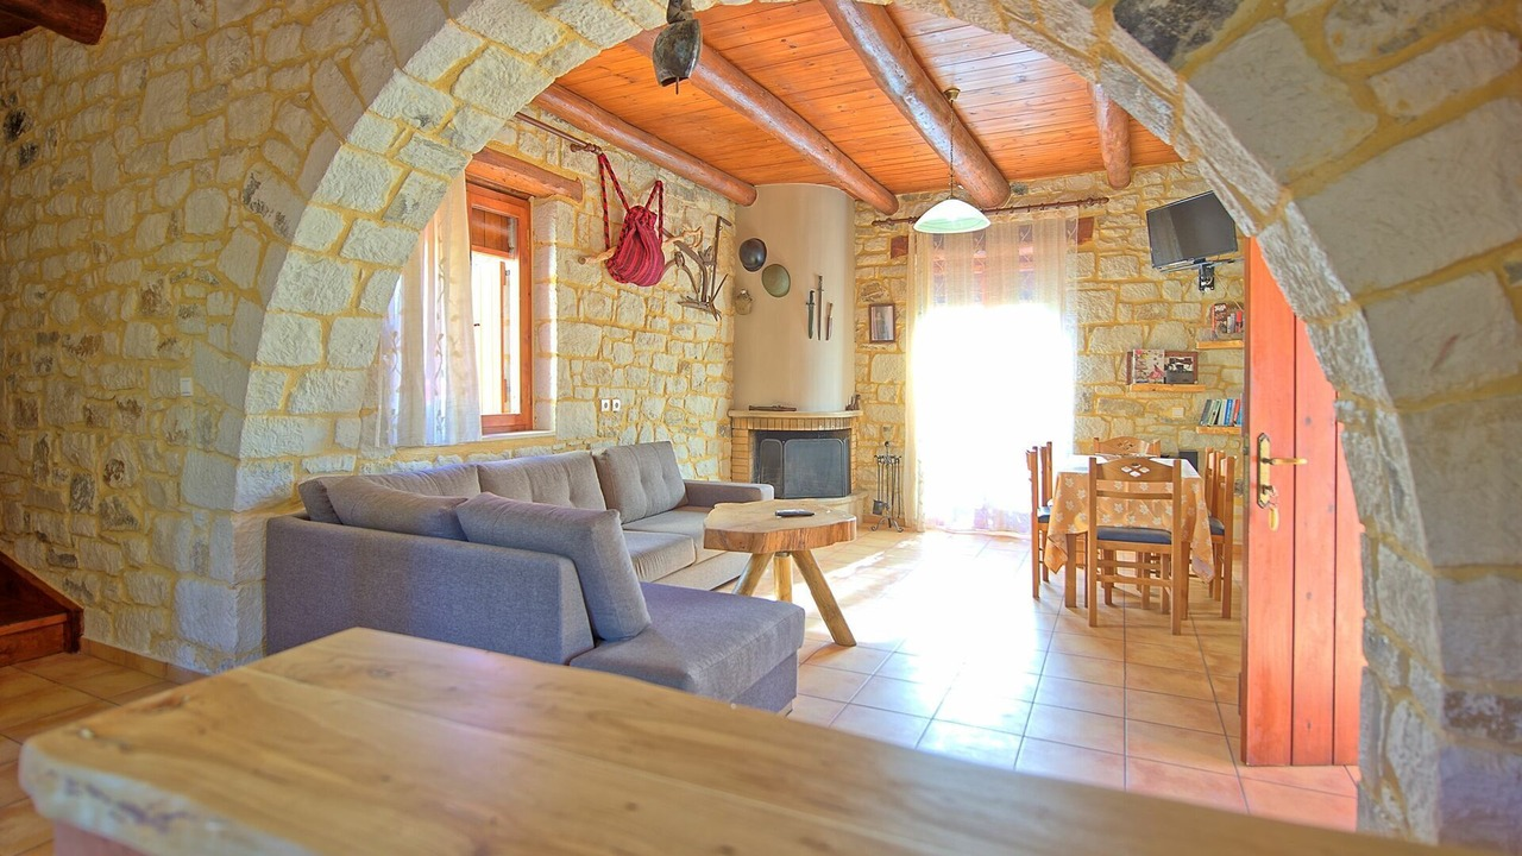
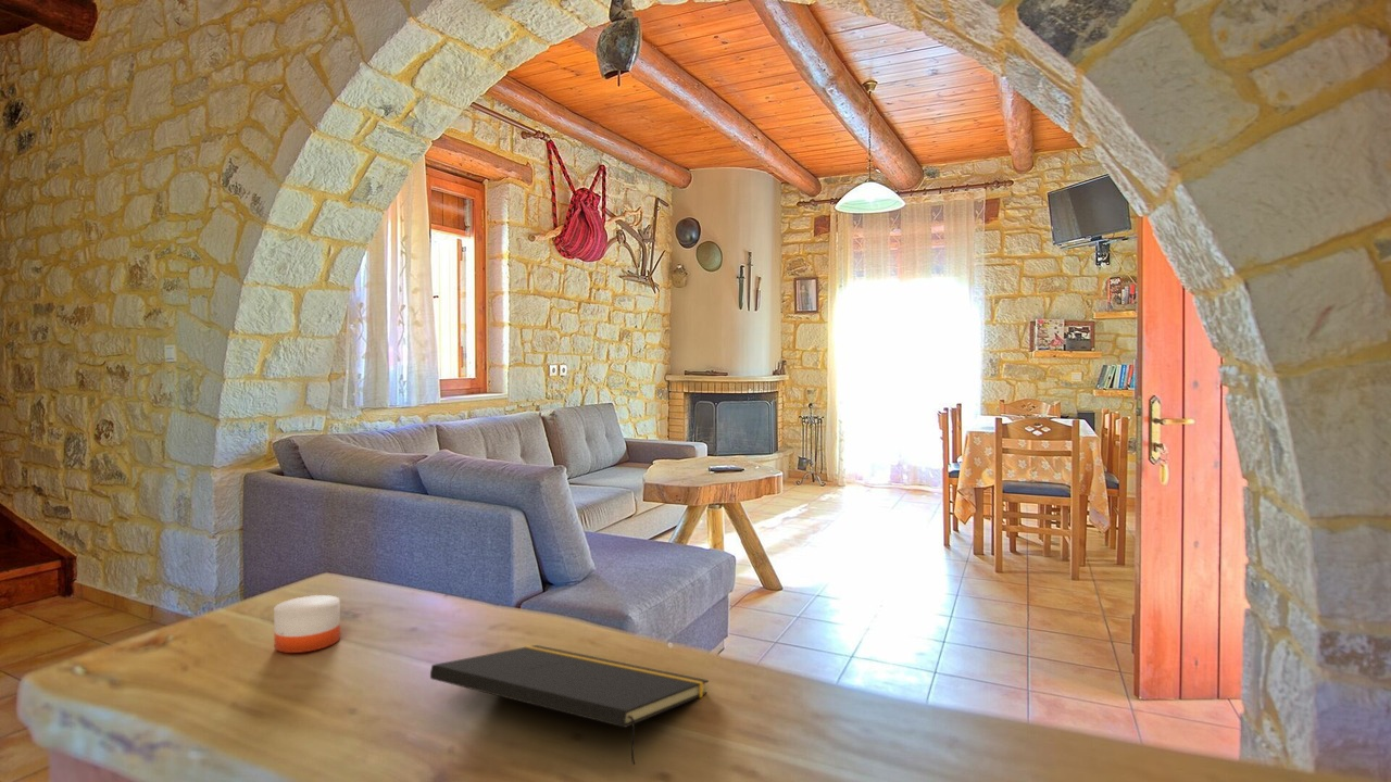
+ notepad [429,644,710,767]
+ candle [273,578,341,654]
